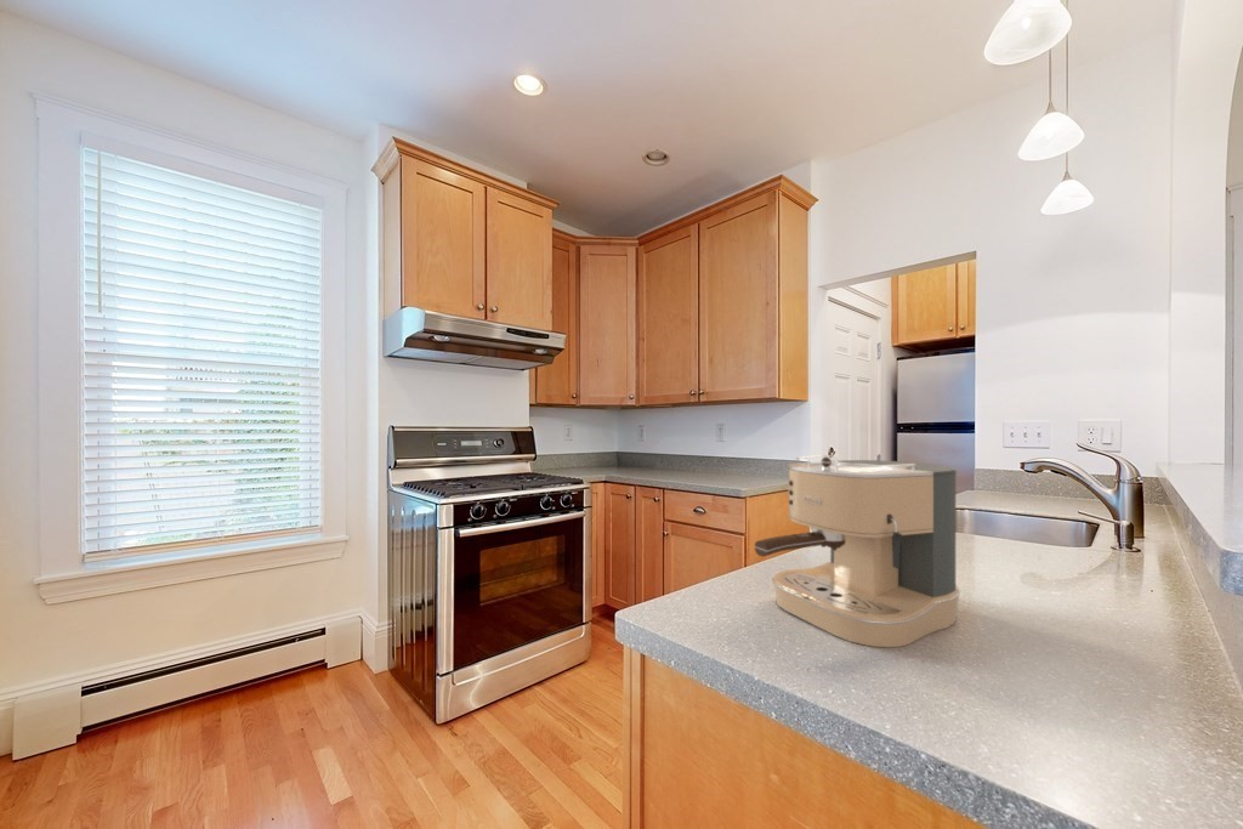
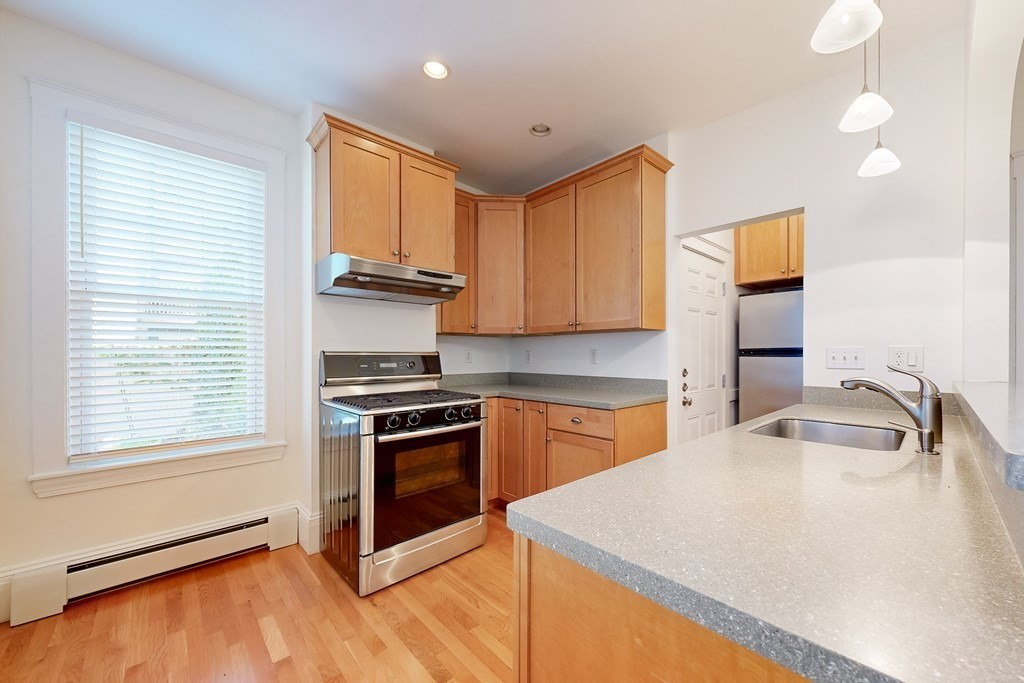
- coffee maker [753,454,961,649]
